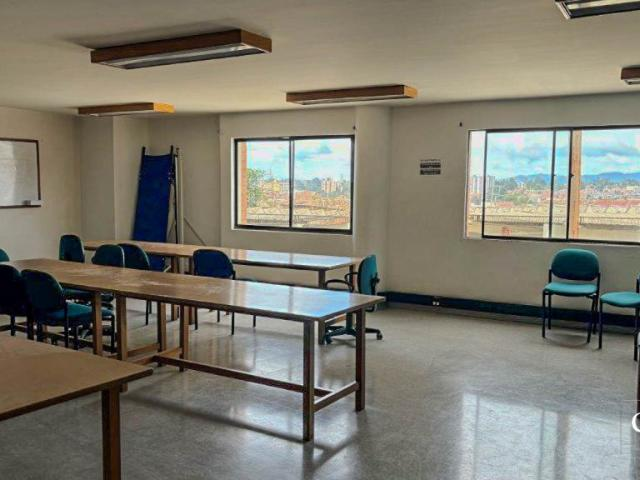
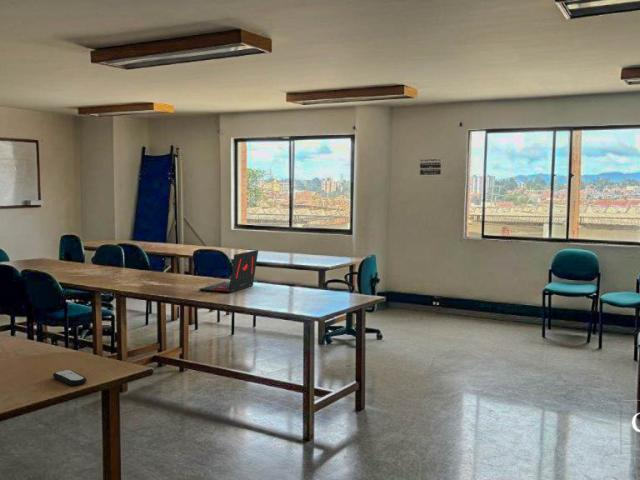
+ laptop [198,249,259,294]
+ remote control [52,369,88,387]
